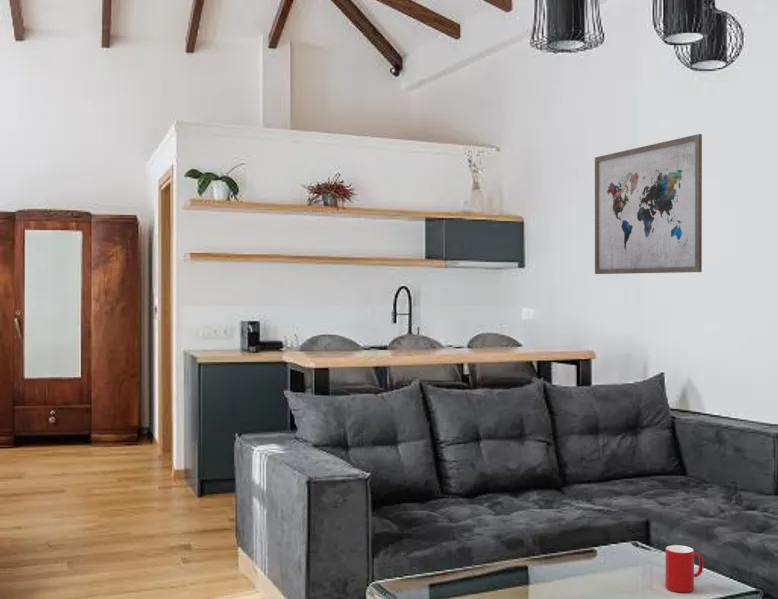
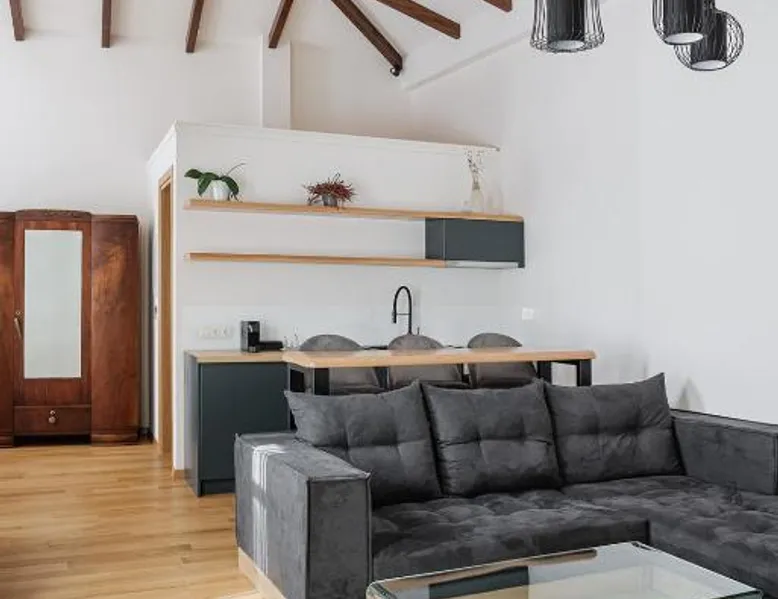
- cup [665,544,704,594]
- wall art [594,133,703,275]
